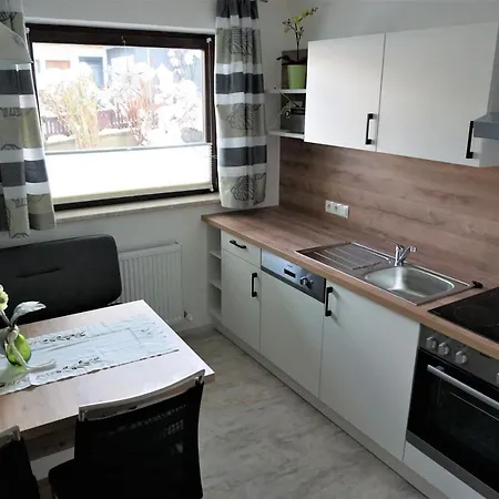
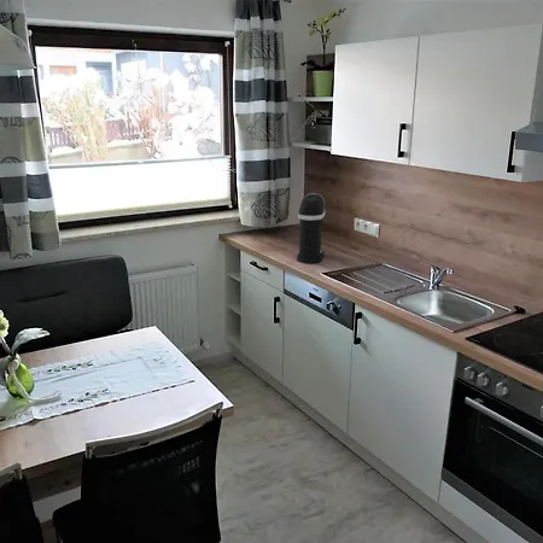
+ coffee maker [296,192,327,264]
